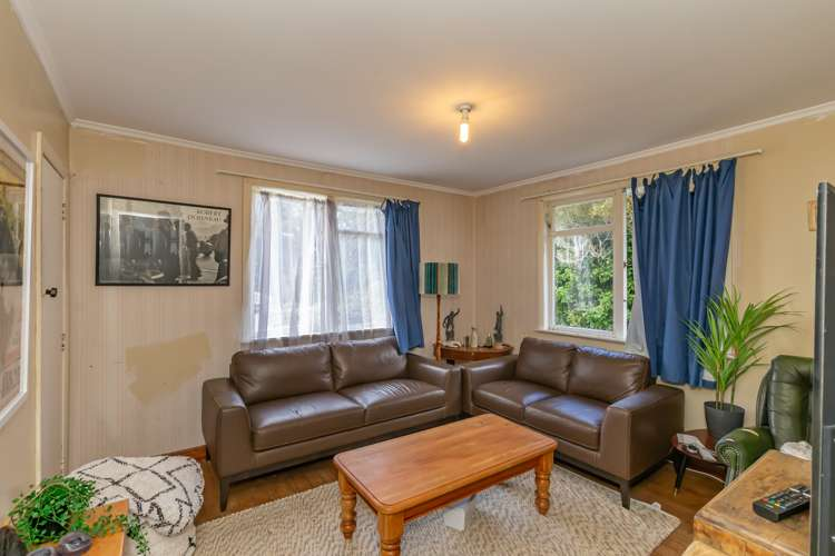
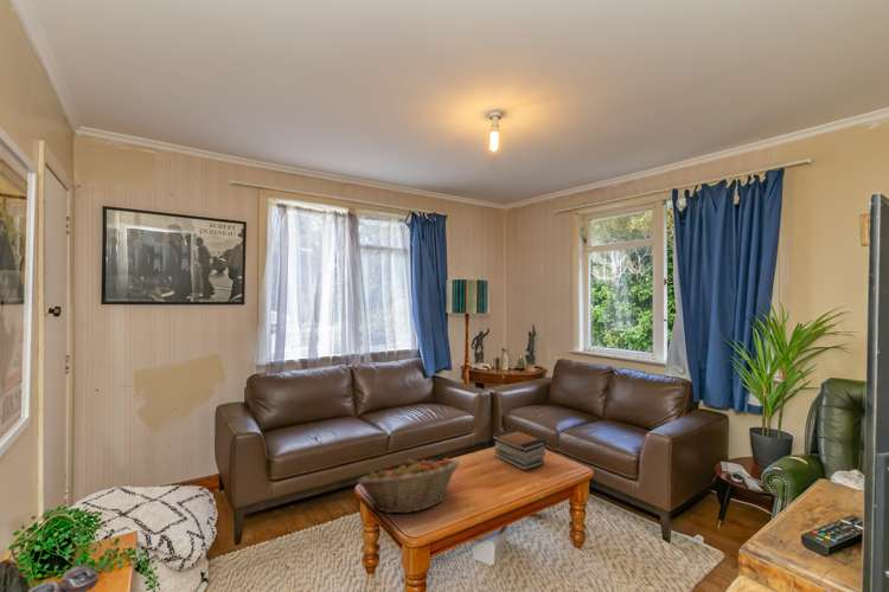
+ fruit basket [356,457,461,514]
+ book stack [491,429,546,471]
